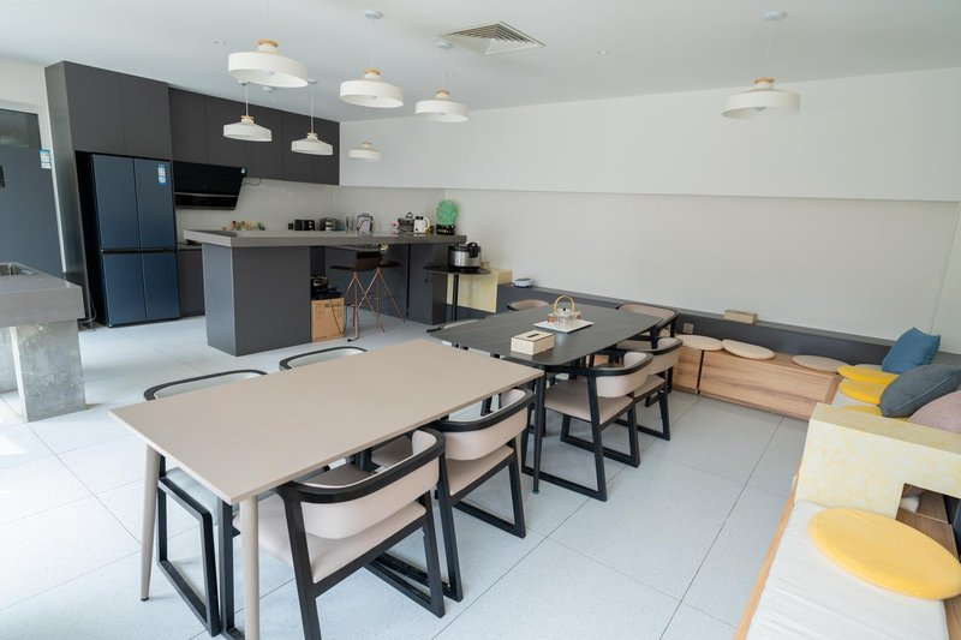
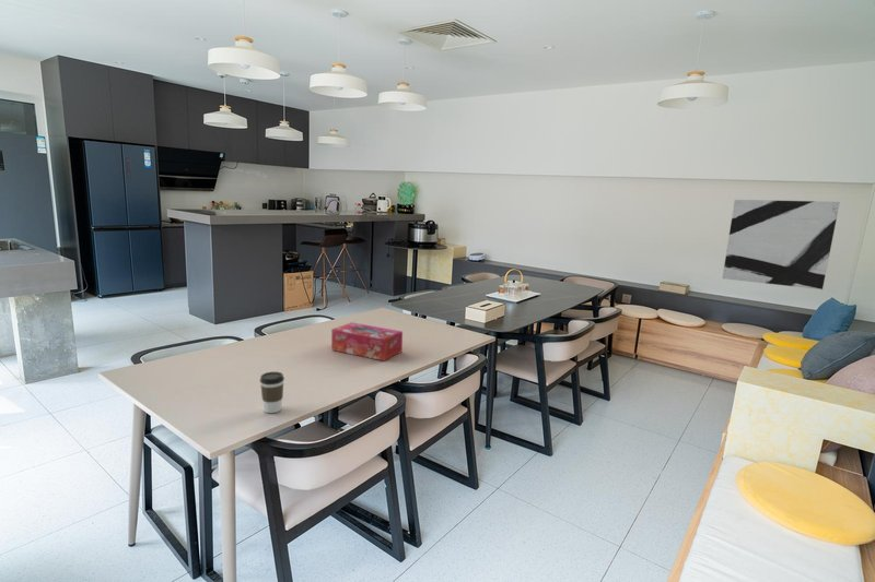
+ coffee cup [259,370,285,414]
+ wall art [722,199,841,290]
+ tissue box [330,321,404,363]
